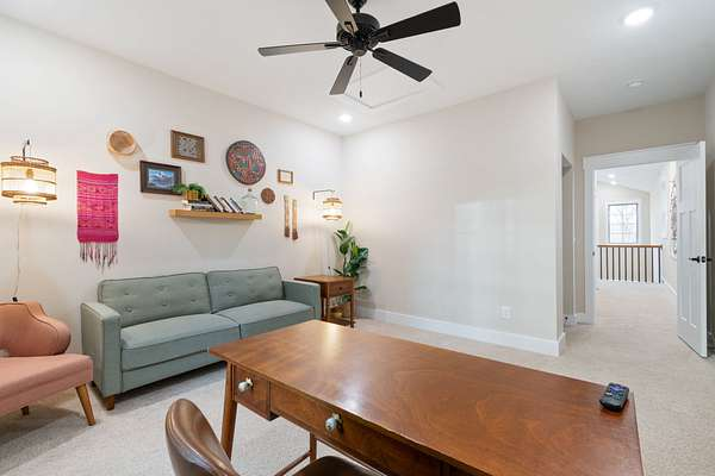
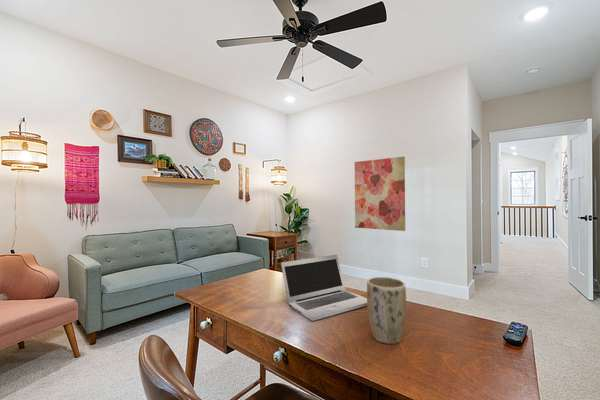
+ wall art [354,156,406,232]
+ plant pot [366,276,407,345]
+ laptop [280,254,367,322]
